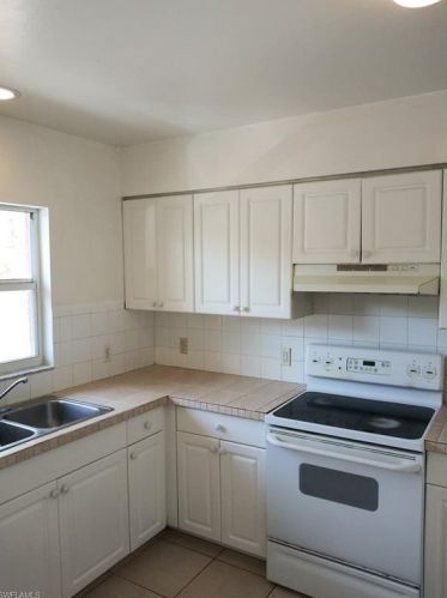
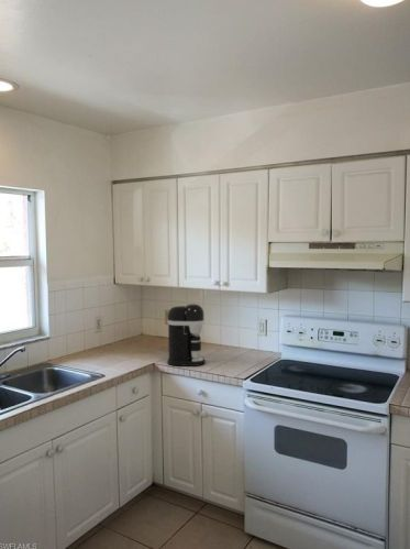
+ coffee maker [166,303,207,367]
